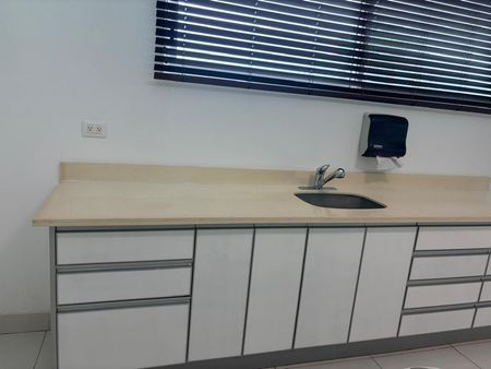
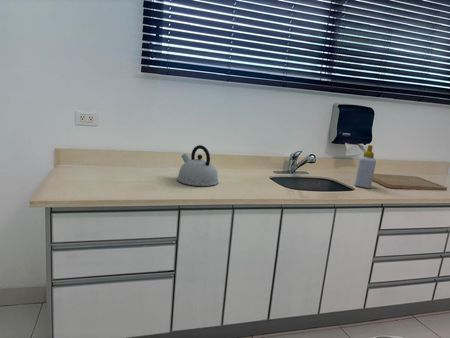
+ kettle [176,144,219,187]
+ soap bottle [354,144,377,189]
+ cutting board [372,173,448,192]
